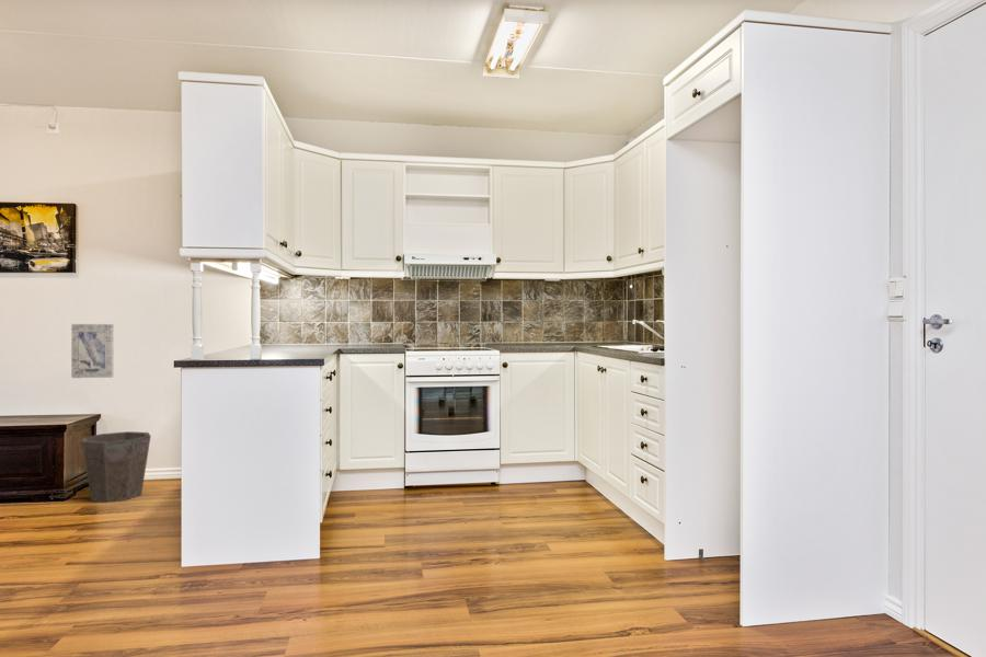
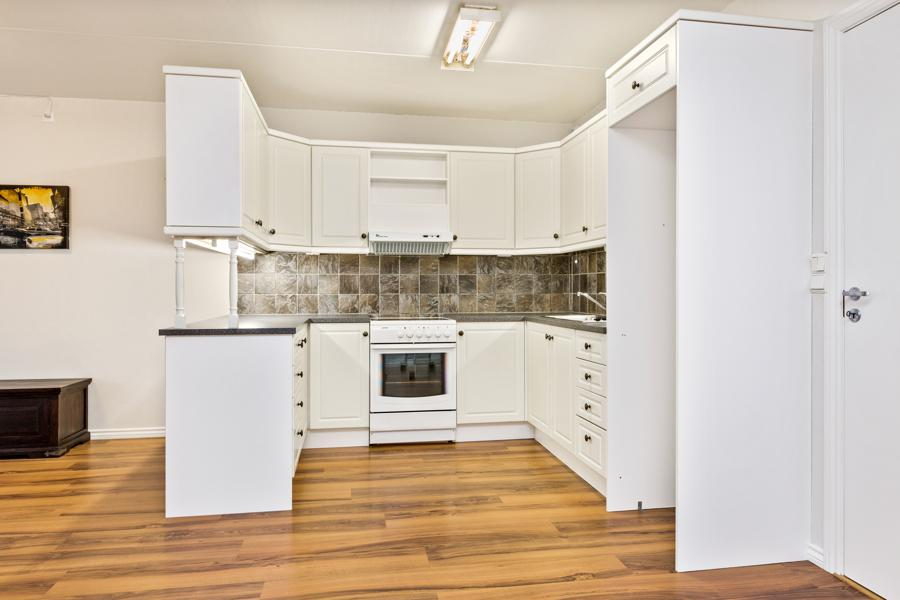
- waste bin [80,430,152,504]
- wall art [70,323,115,379]
